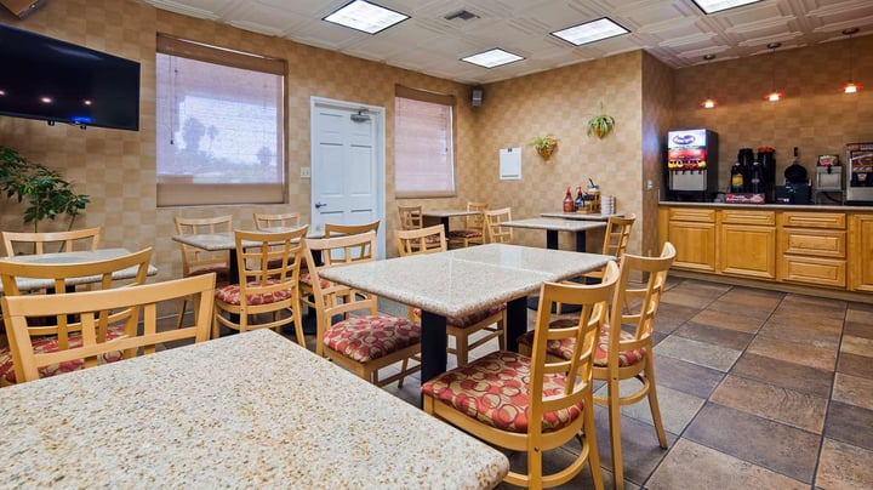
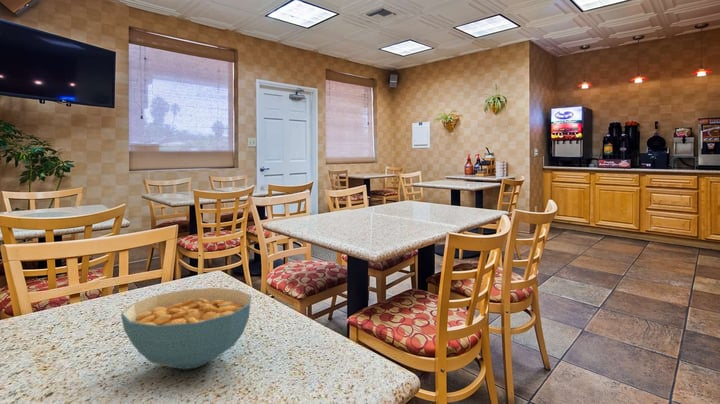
+ cereal bowl [120,287,252,370]
